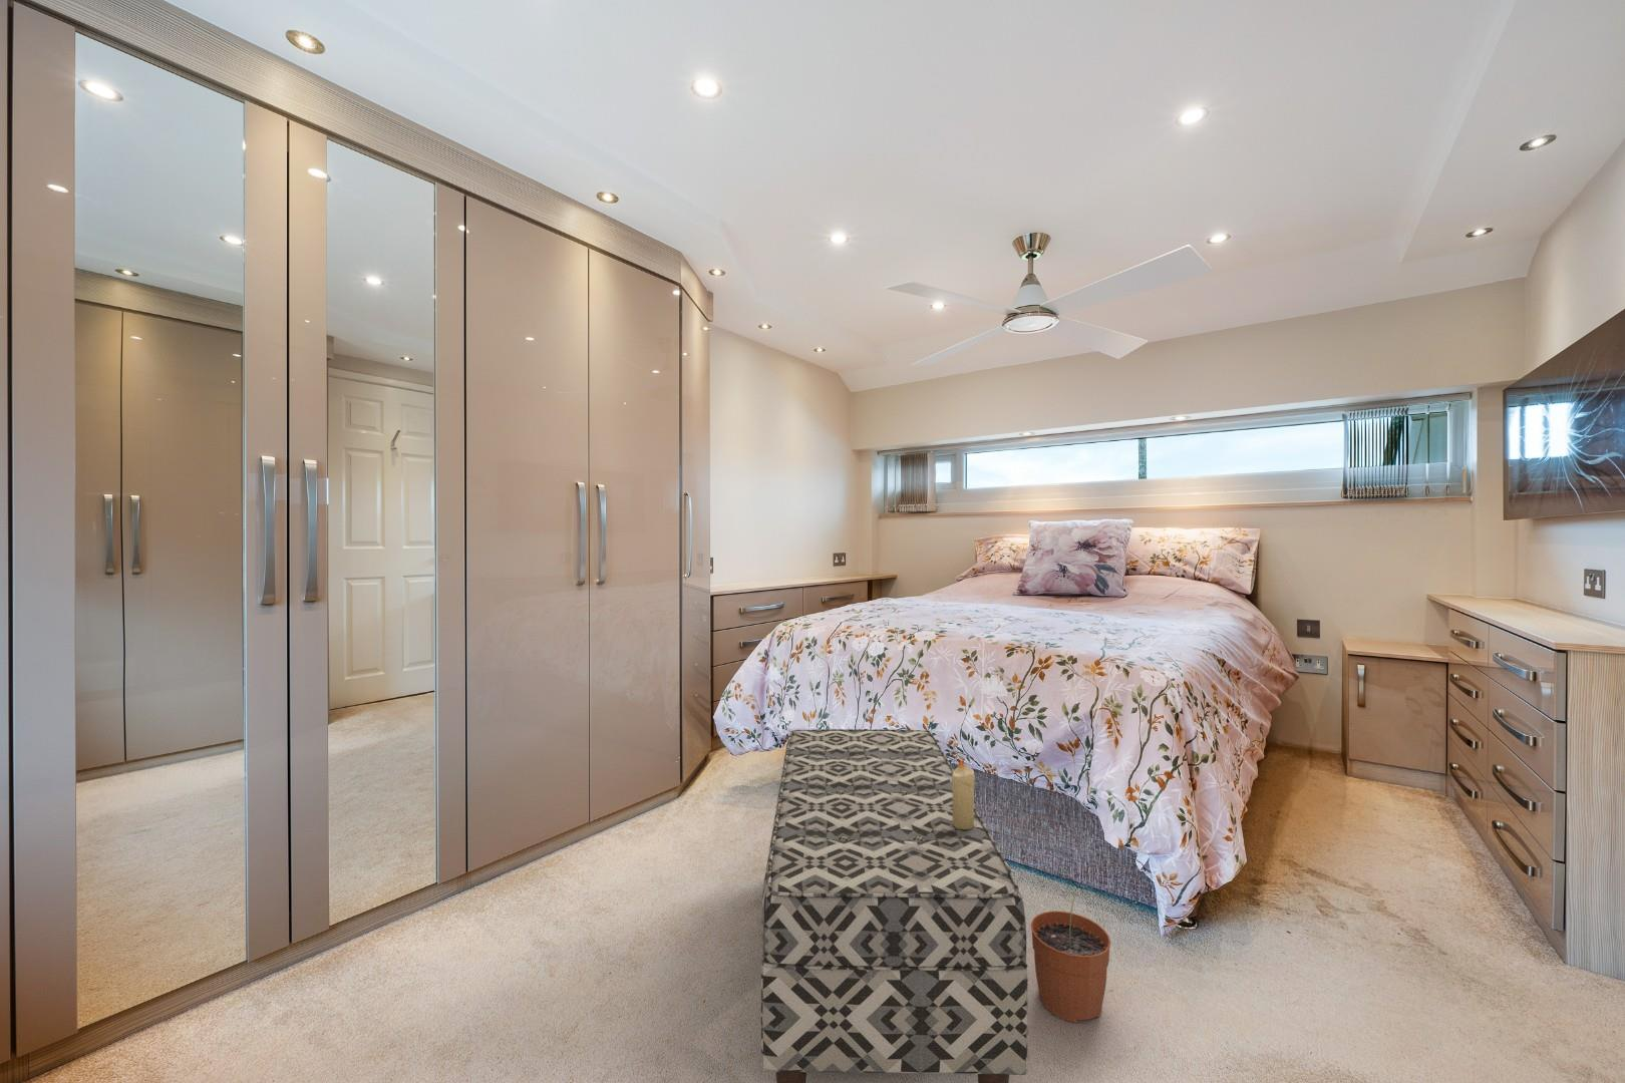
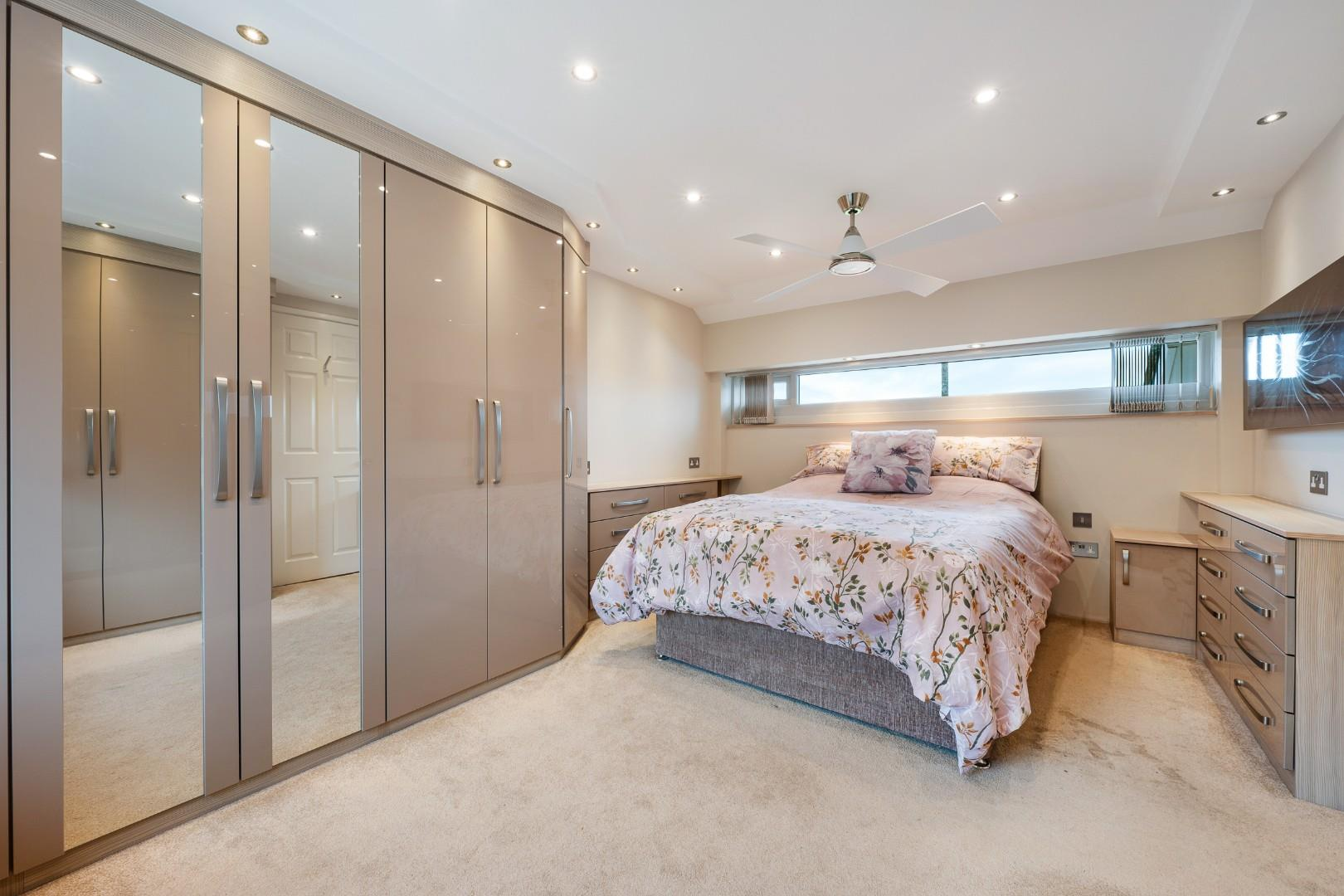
- bench [761,728,1029,1083]
- plant pot [1030,888,1111,1024]
- candle [952,757,976,829]
